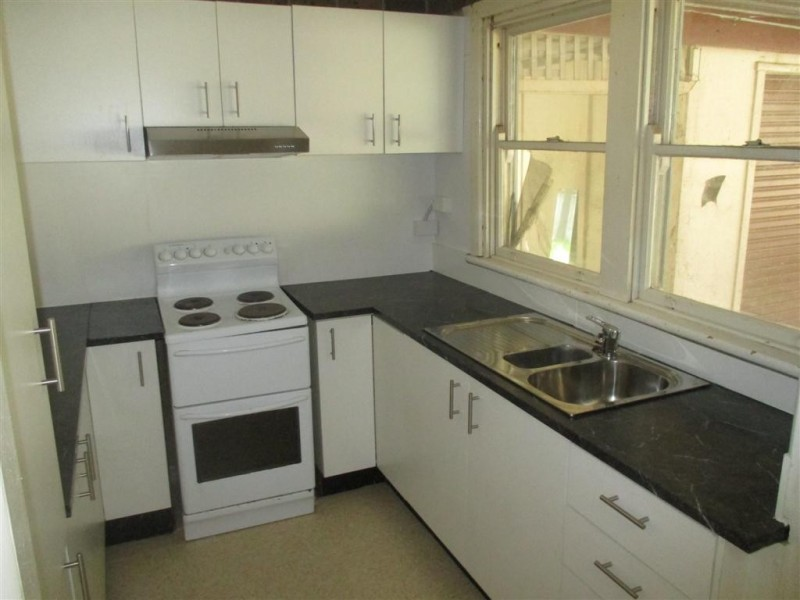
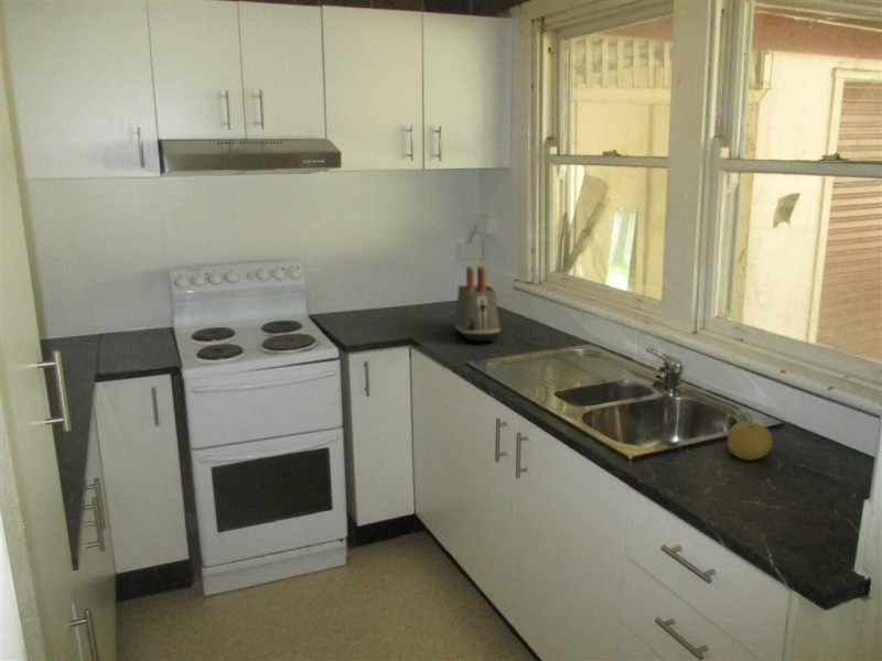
+ fruit [727,421,774,462]
+ toaster [454,266,501,344]
